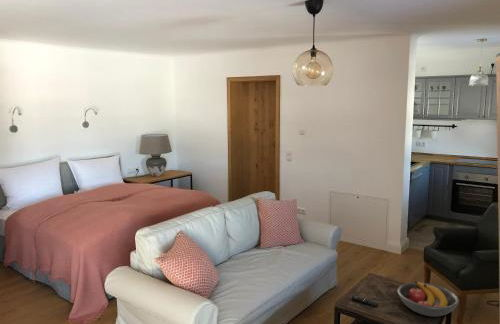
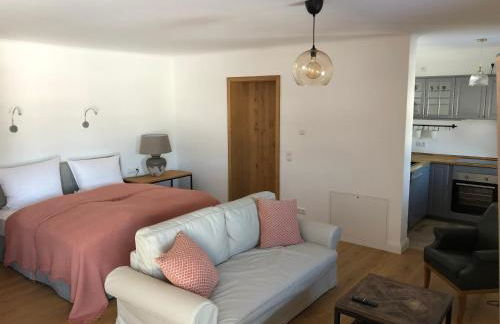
- fruit bowl [396,280,460,317]
